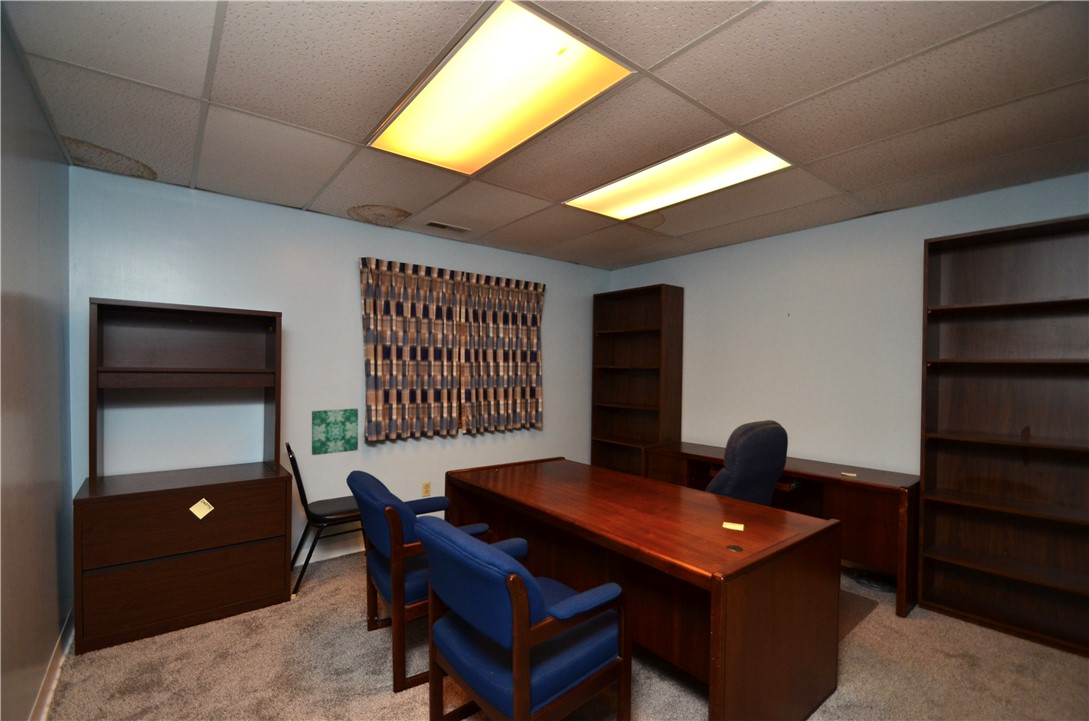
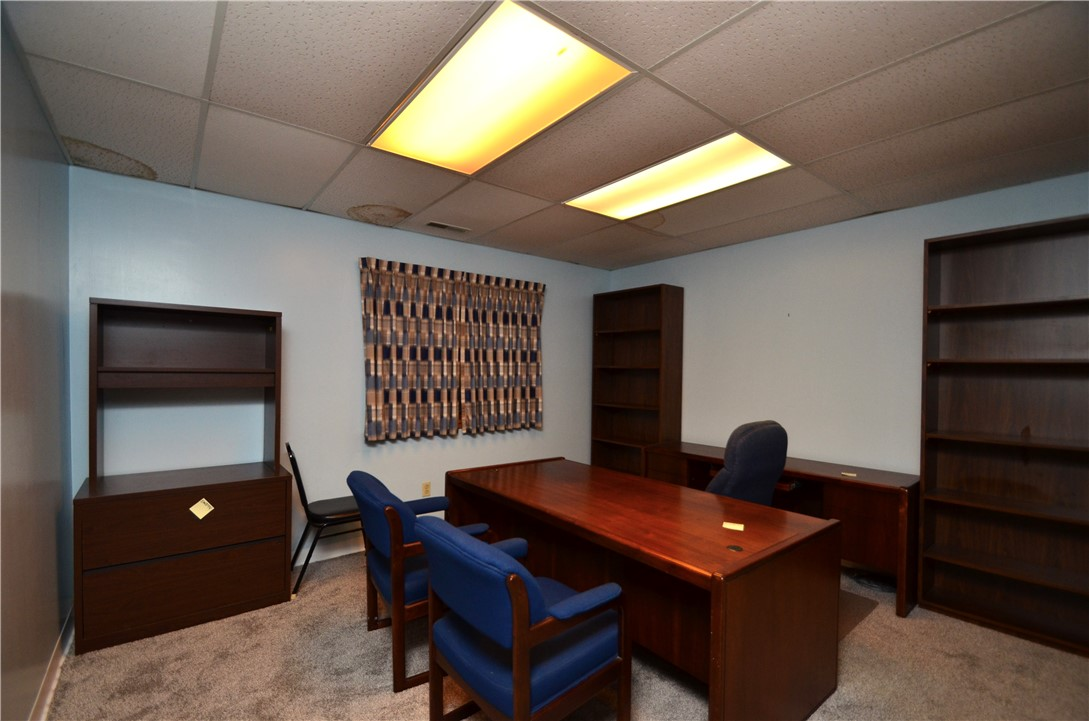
- wall art [311,407,359,456]
